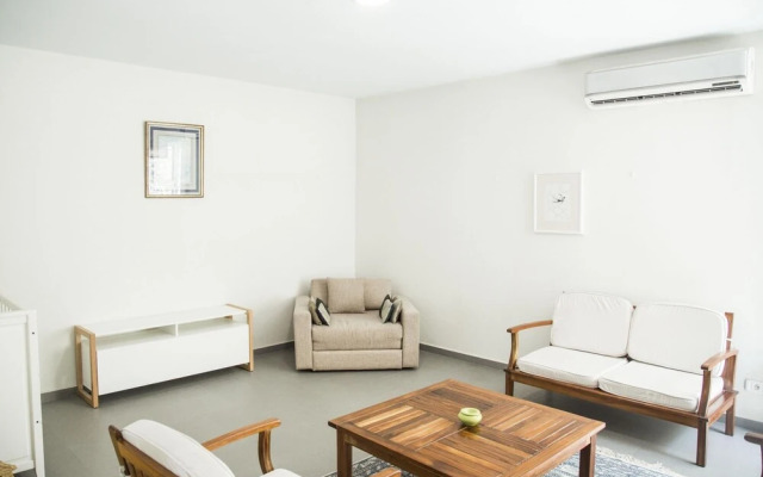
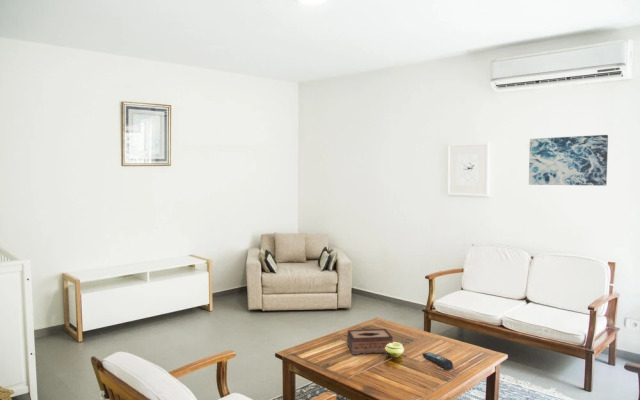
+ remote control [422,351,454,370]
+ tissue box [346,328,394,356]
+ wall art [528,134,609,187]
